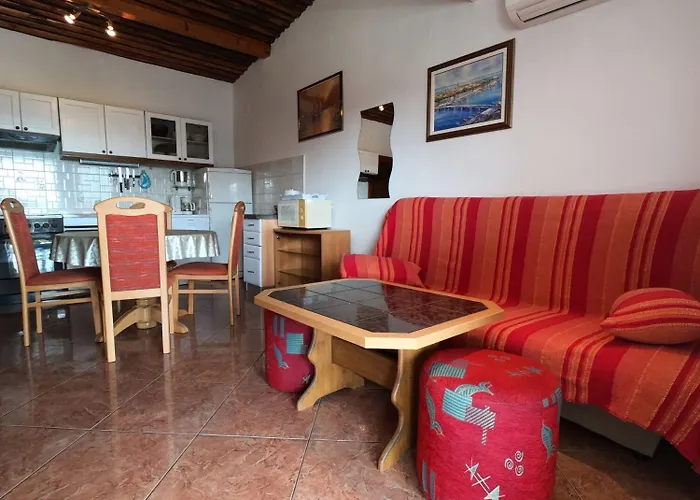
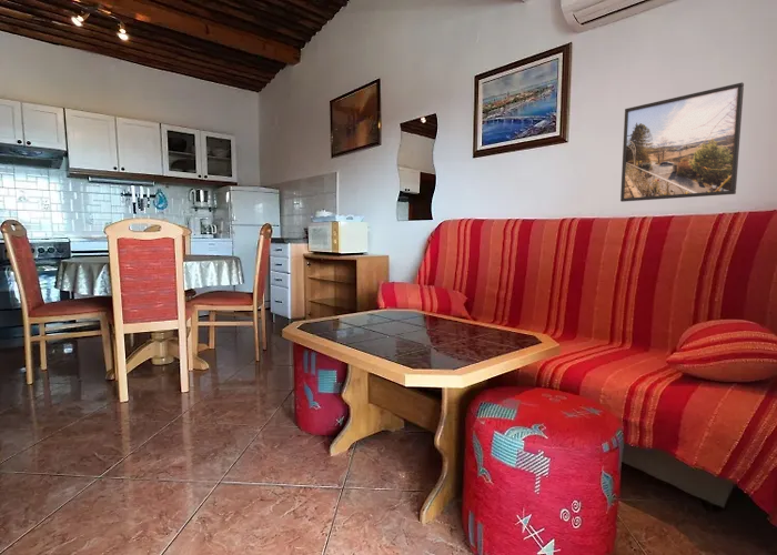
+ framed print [619,81,745,203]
